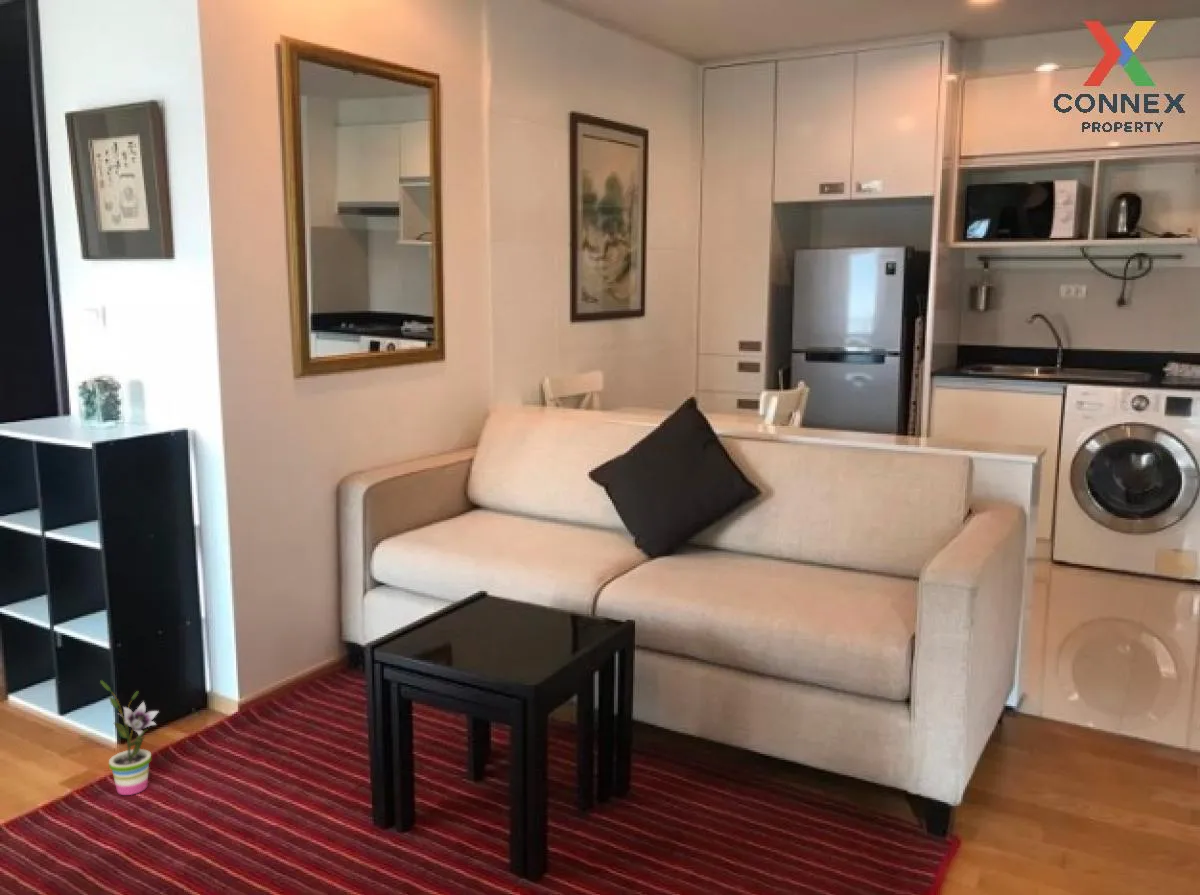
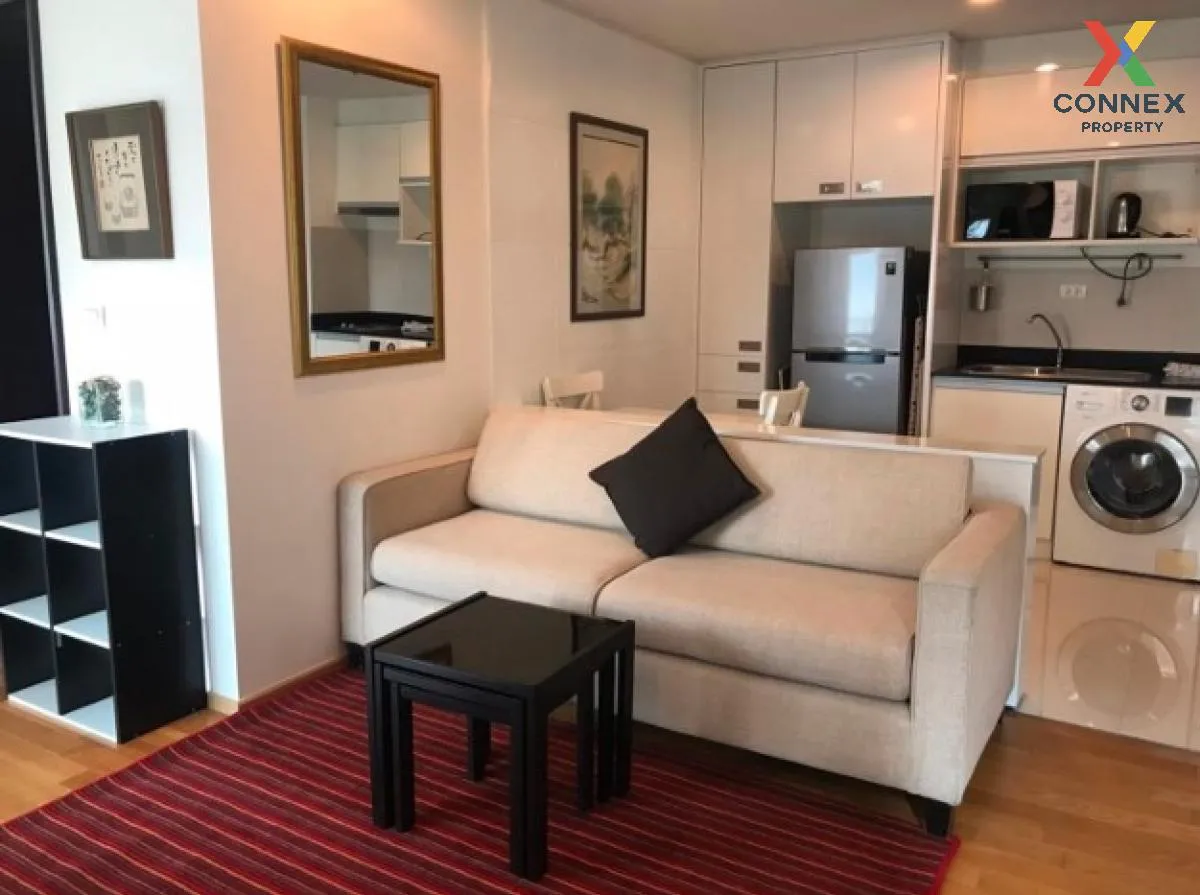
- potted plant [99,679,160,796]
